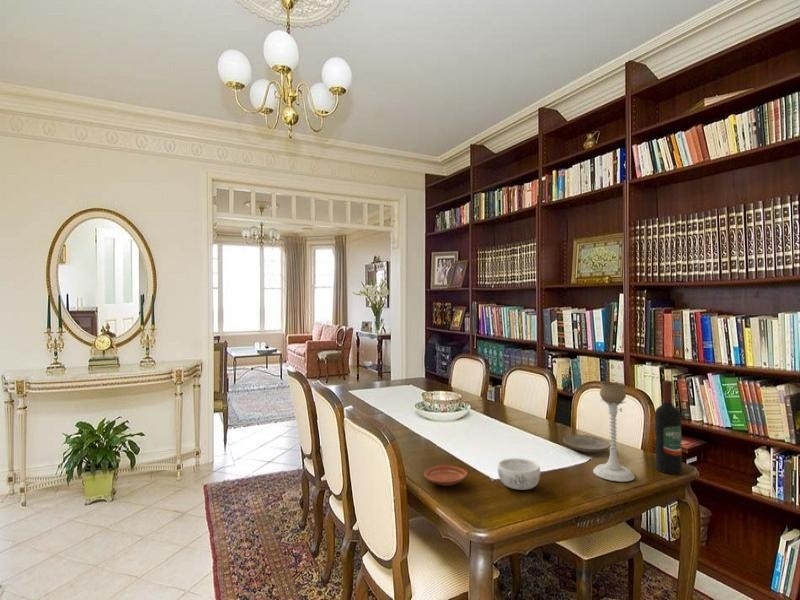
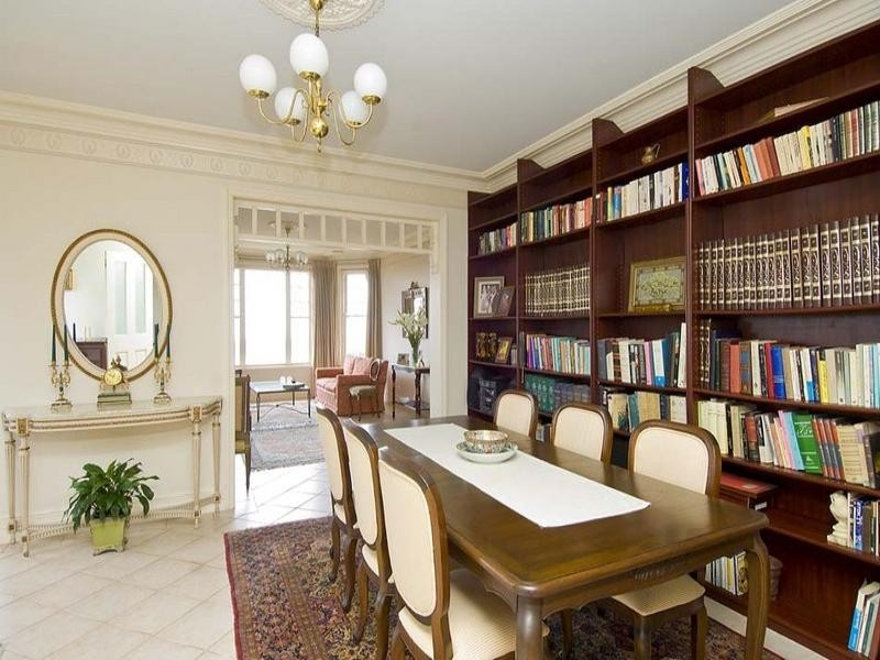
- plate [562,434,611,453]
- decorative bowl [497,457,541,491]
- wine bottle [654,379,683,475]
- candle holder [592,380,636,483]
- plate [423,464,469,487]
